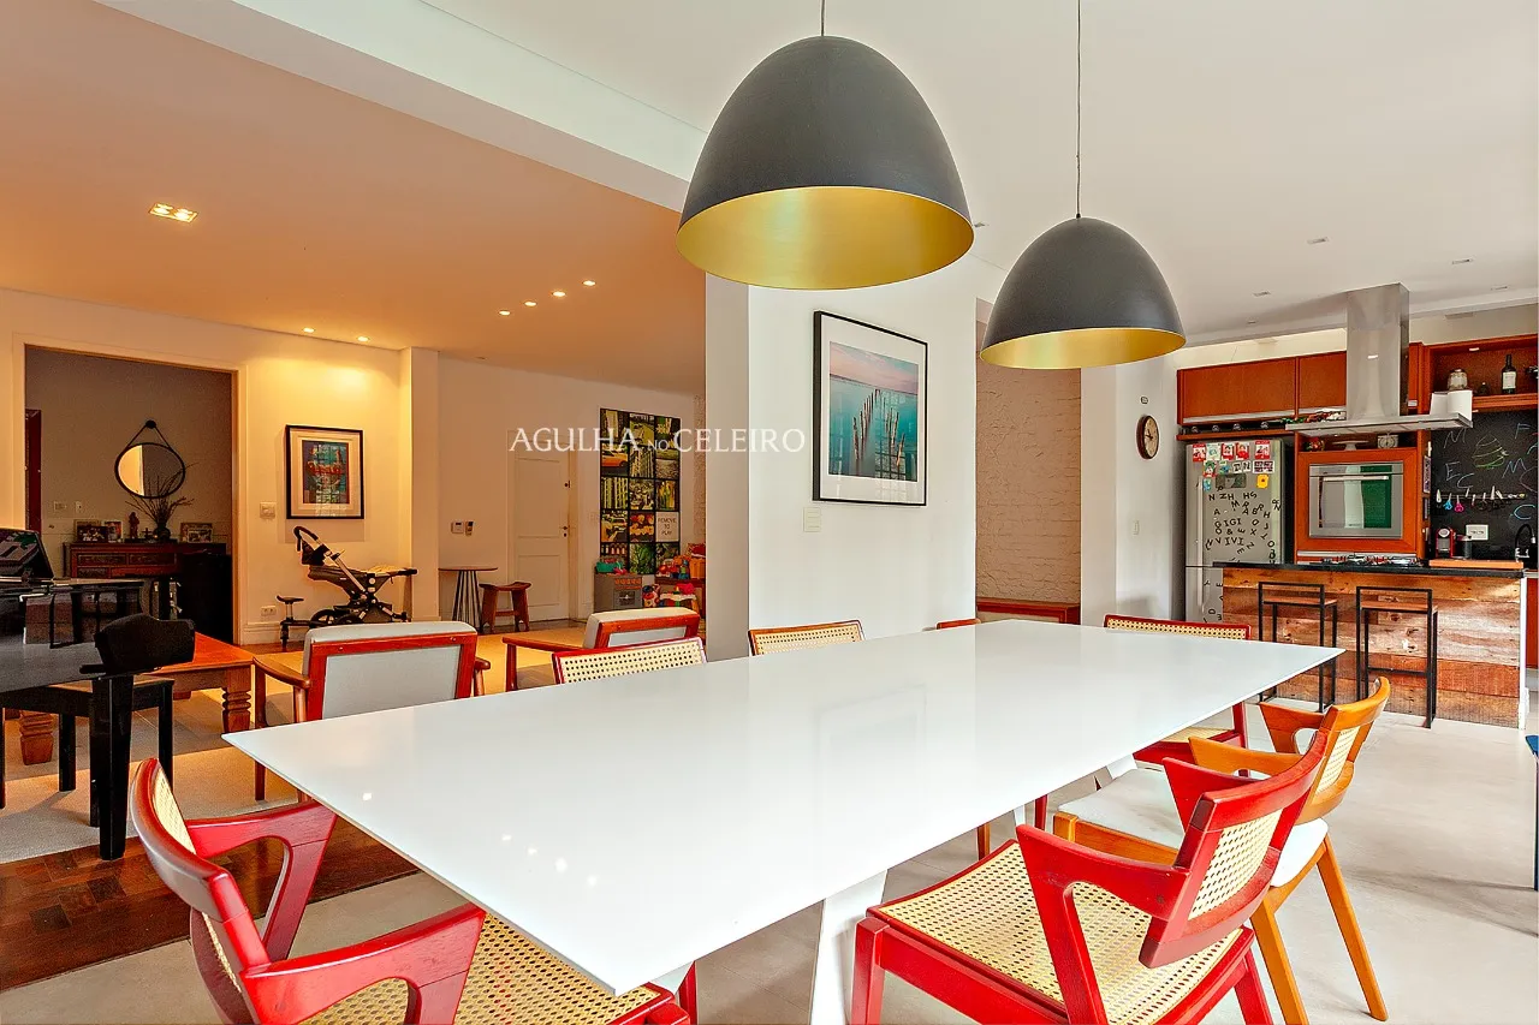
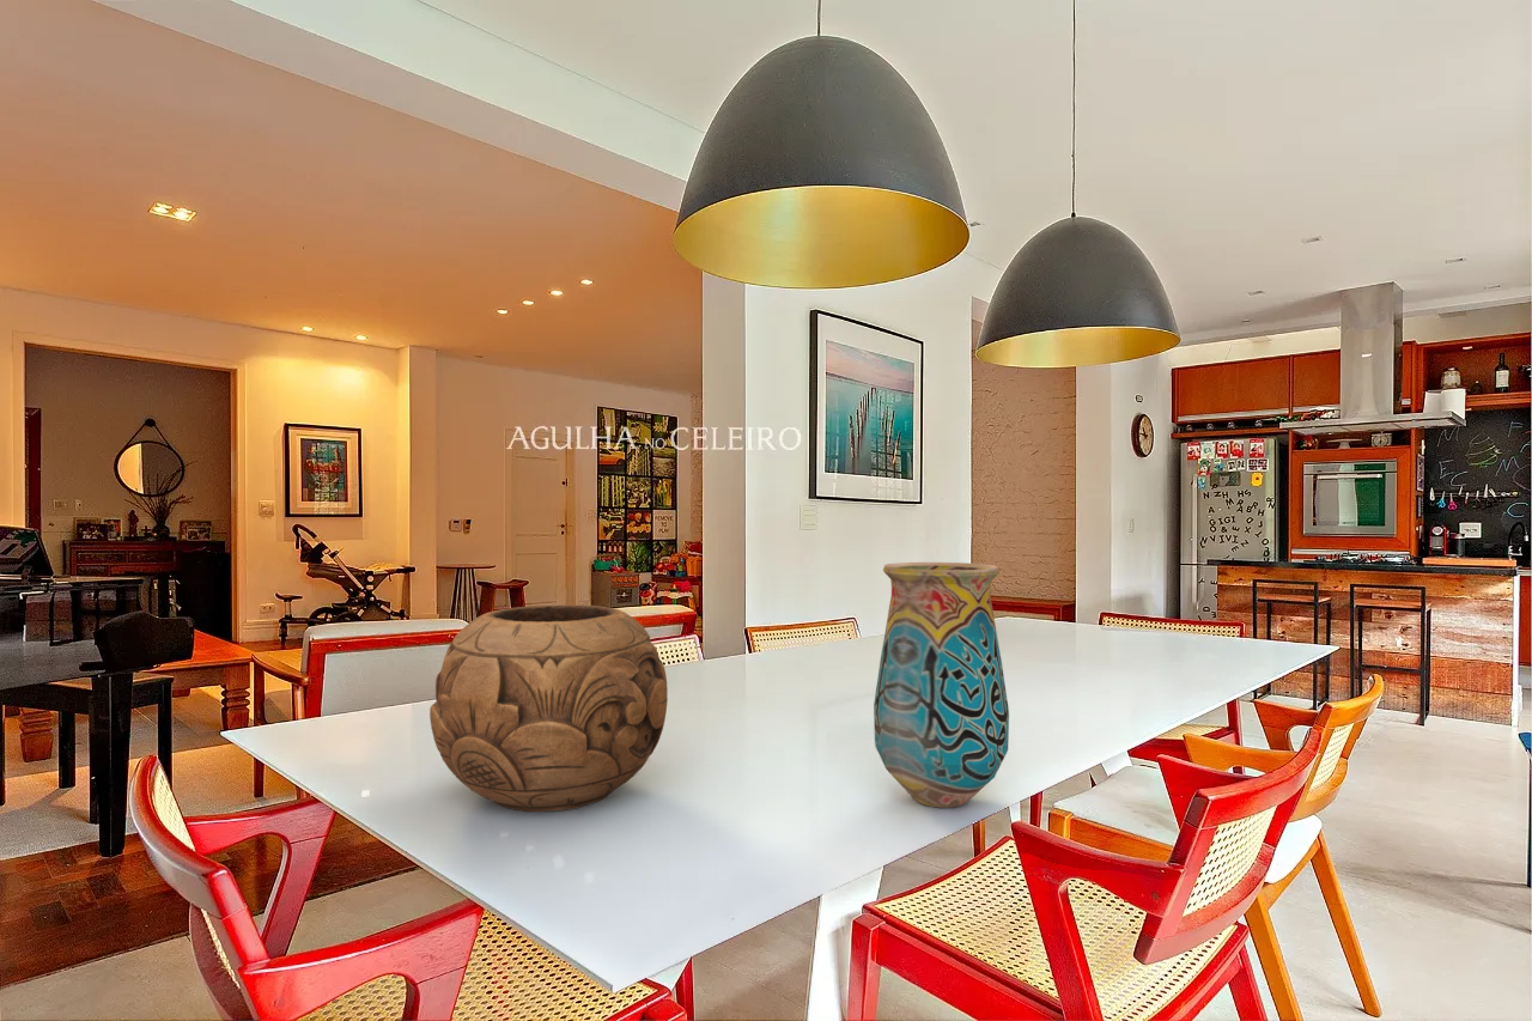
+ vase [873,561,1010,809]
+ decorative bowl [428,604,669,813]
